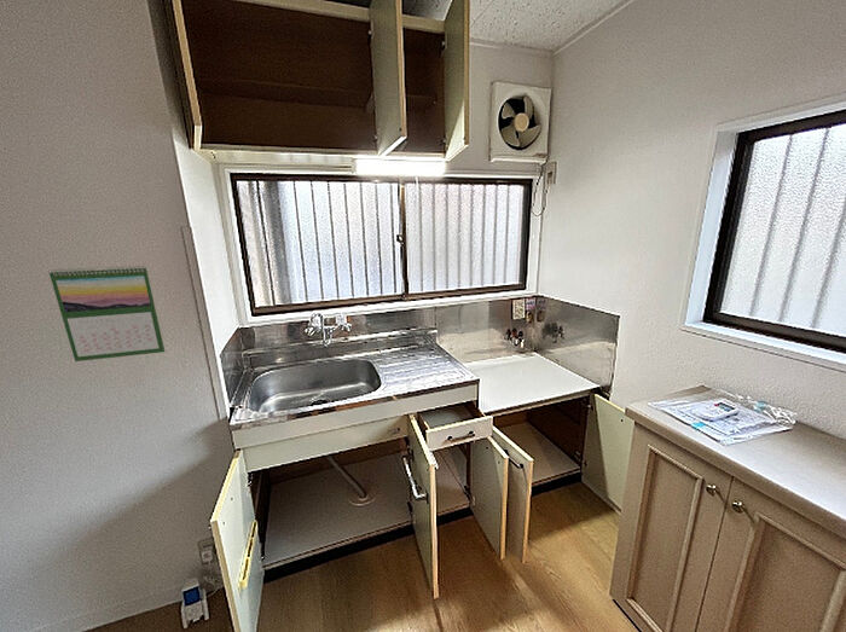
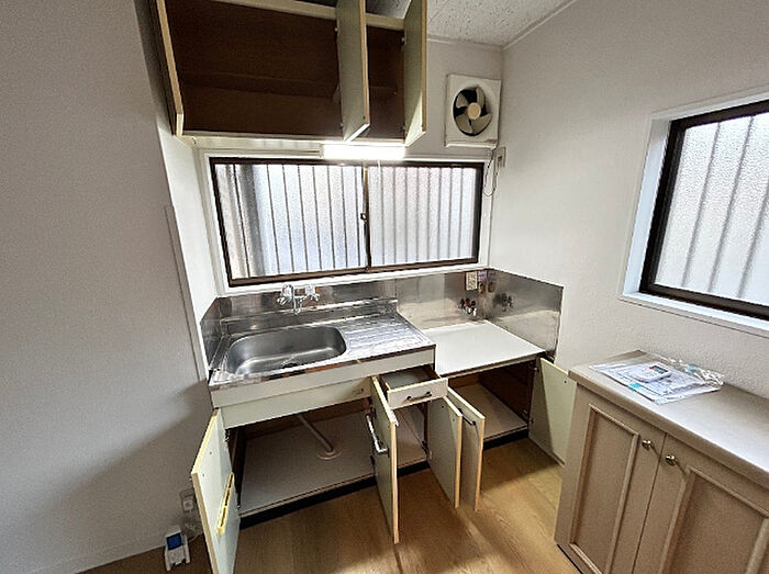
- calendar [48,265,167,363]
